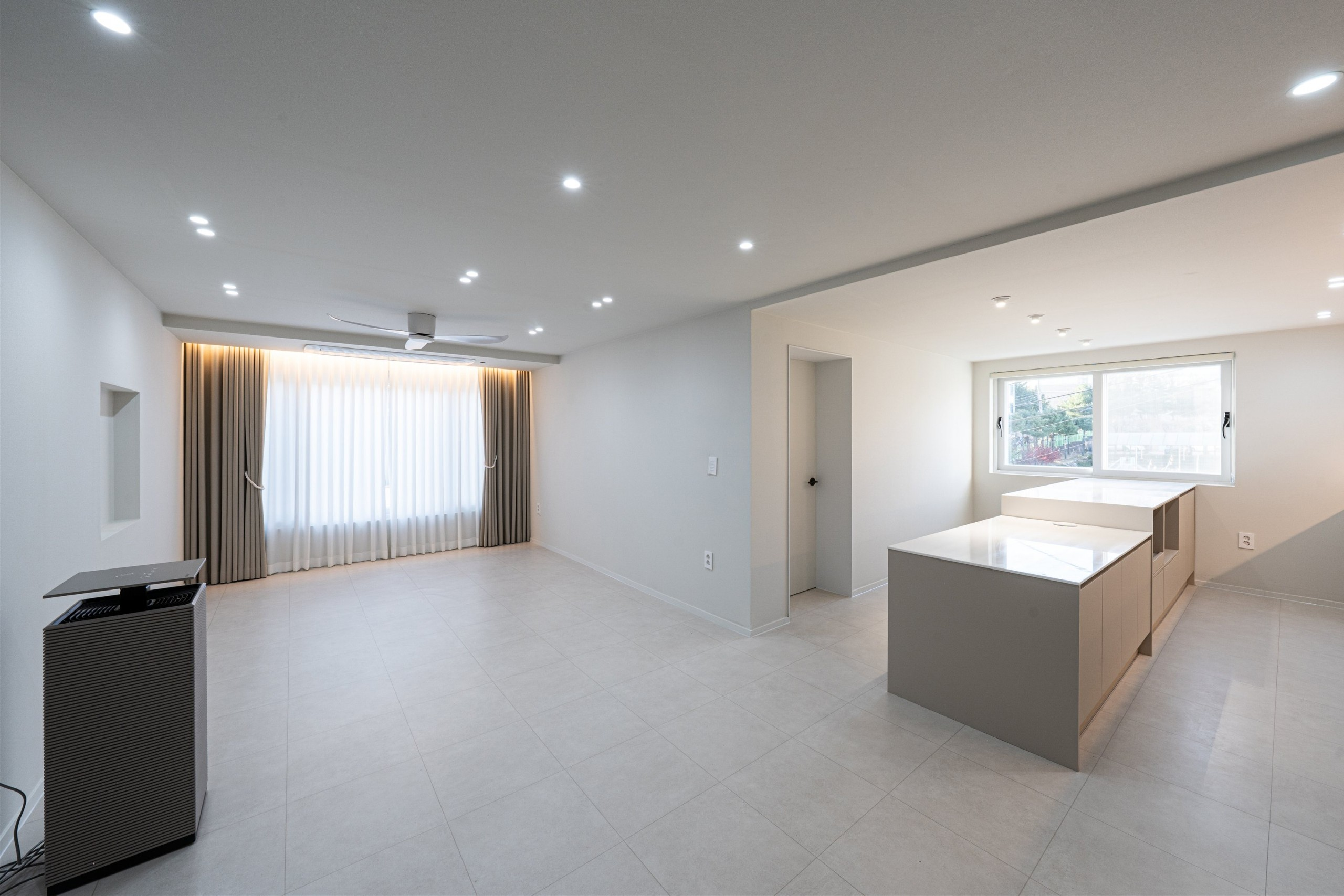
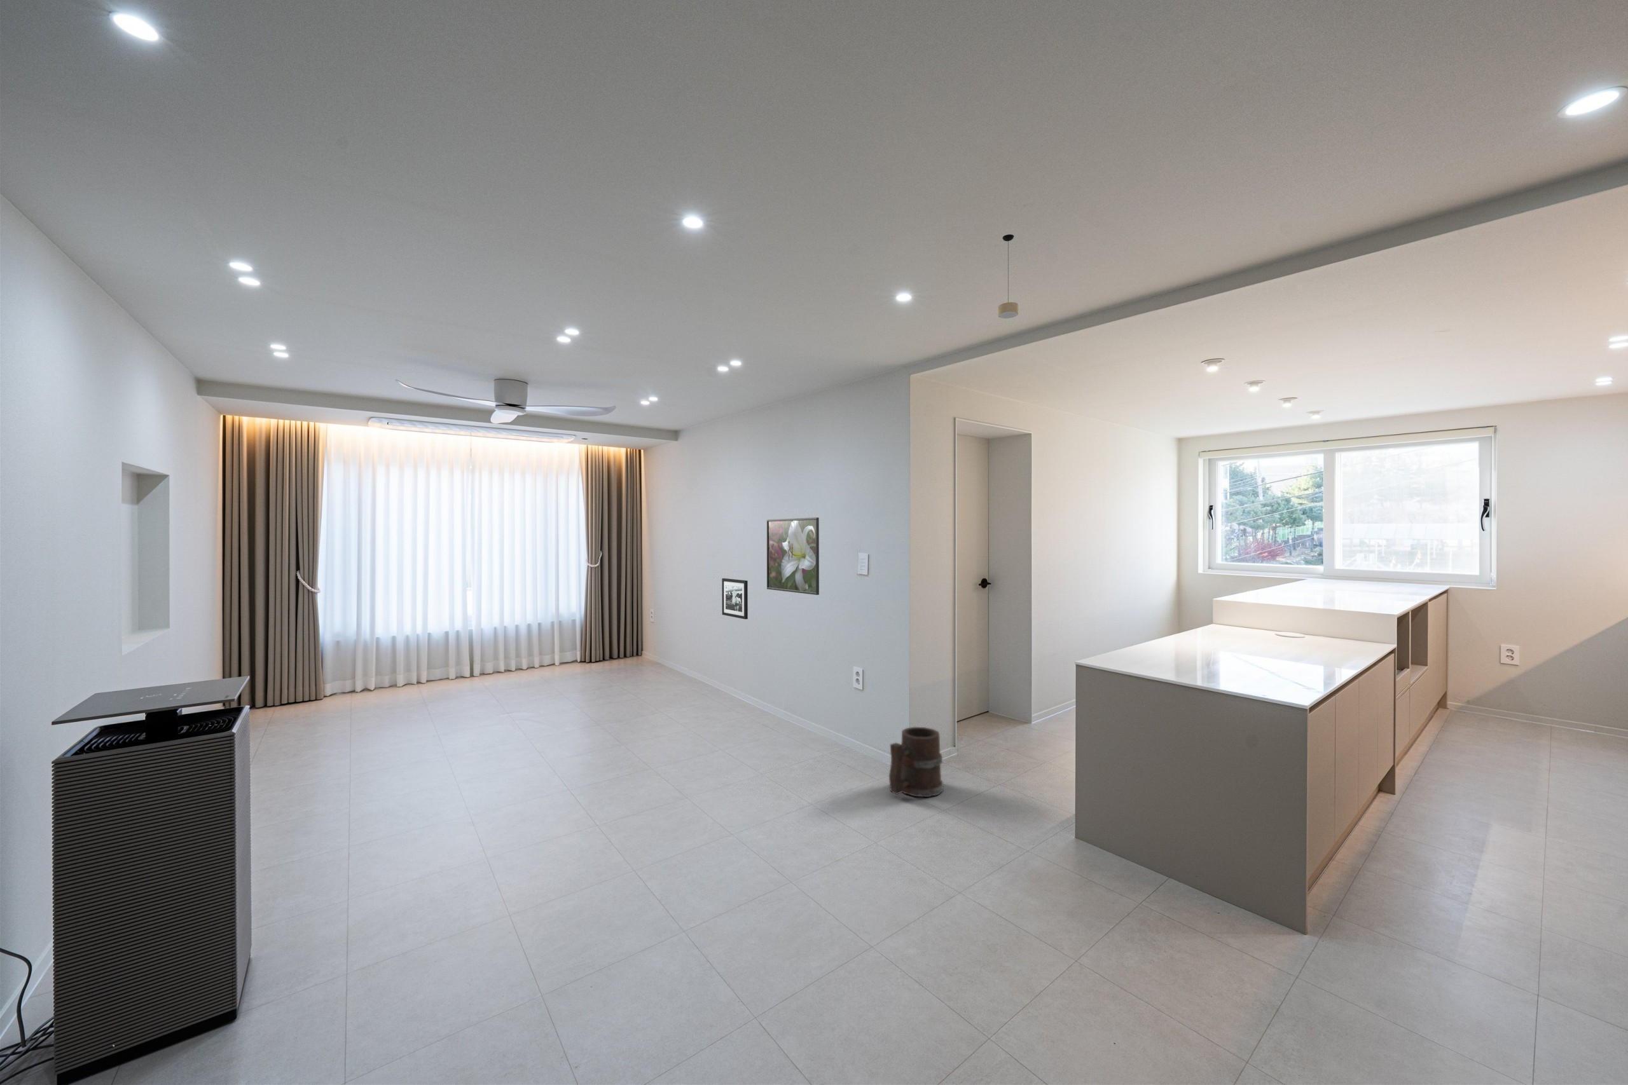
+ picture frame [721,578,749,620]
+ pendant light [998,234,1019,318]
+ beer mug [888,727,944,798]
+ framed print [767,517,820,596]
